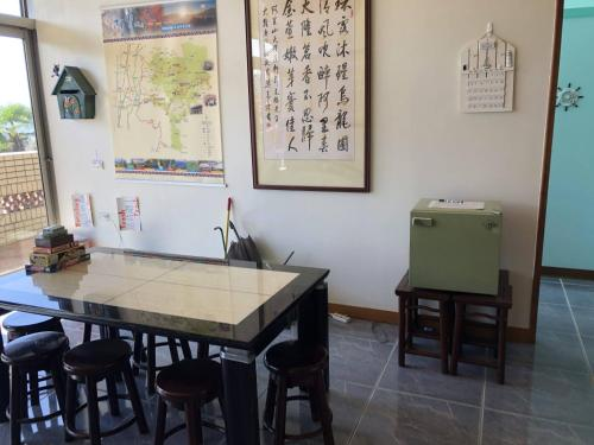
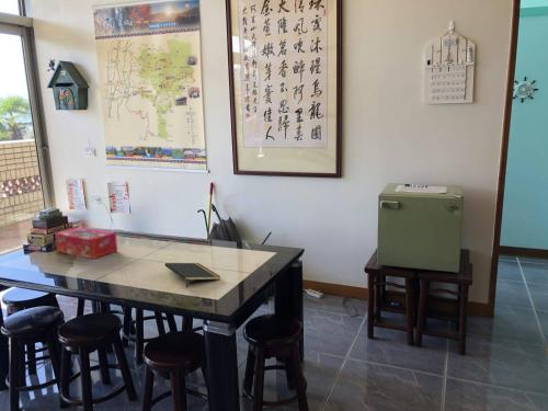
+ tissue box [54,226,118,260]
+ notepad [164,262,221,289]
